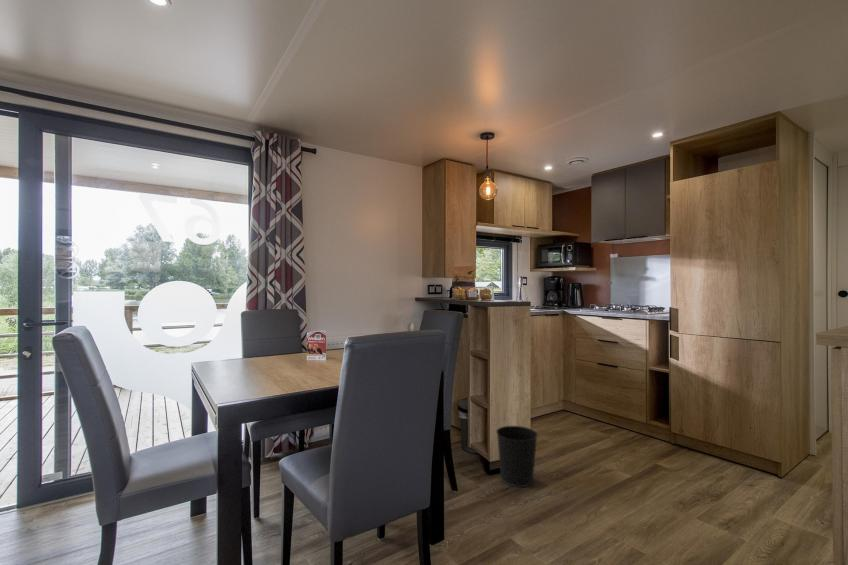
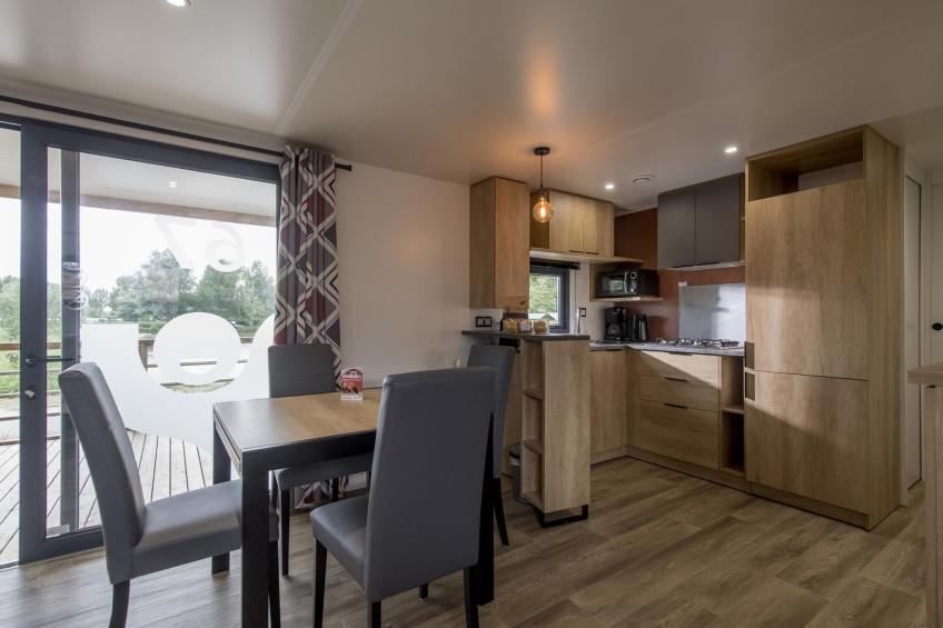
- wastebasket [495,425,539,488]
